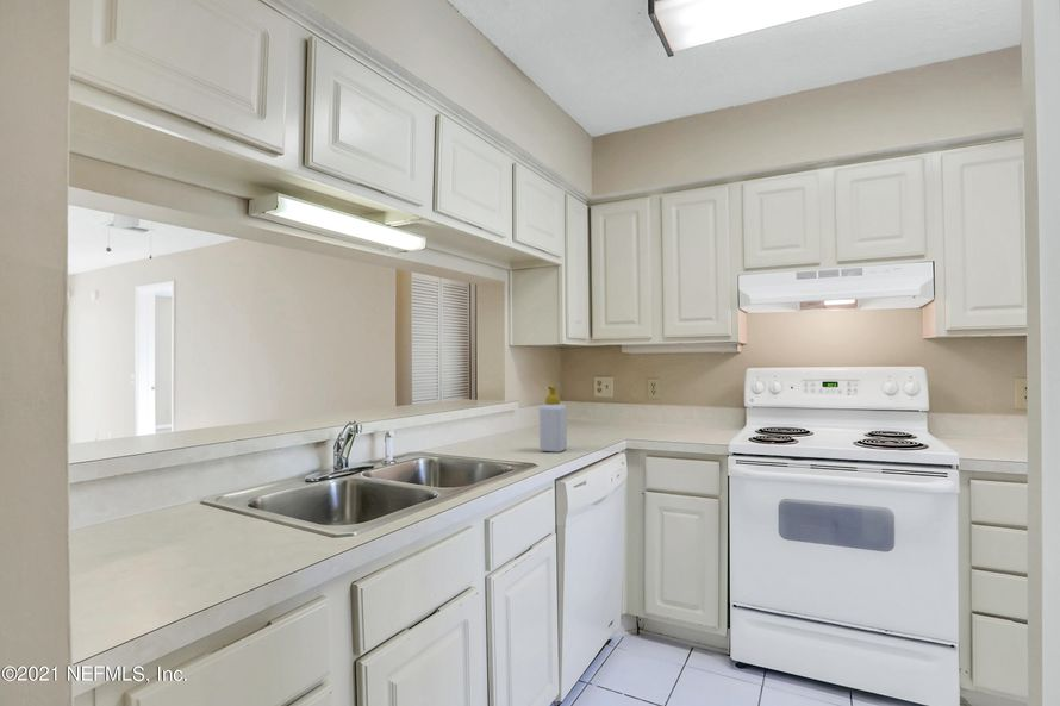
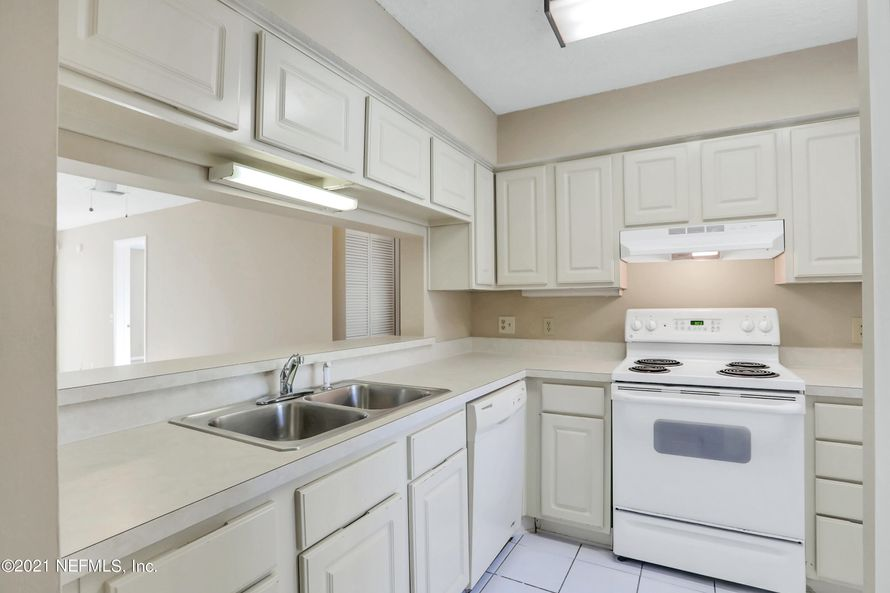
- soap bottle [538,385,568,454]
